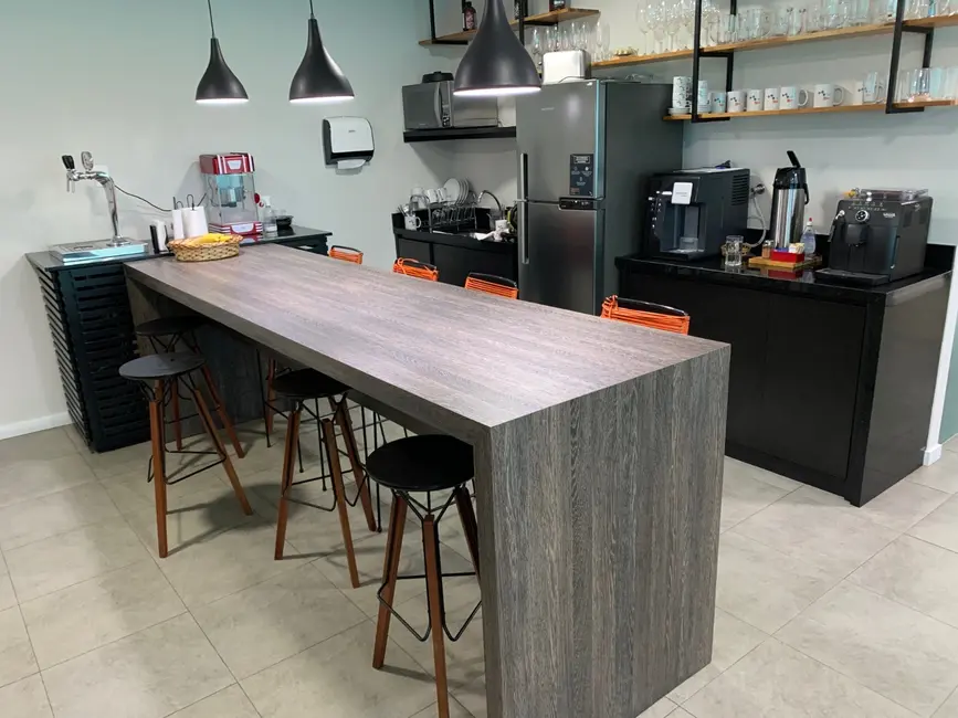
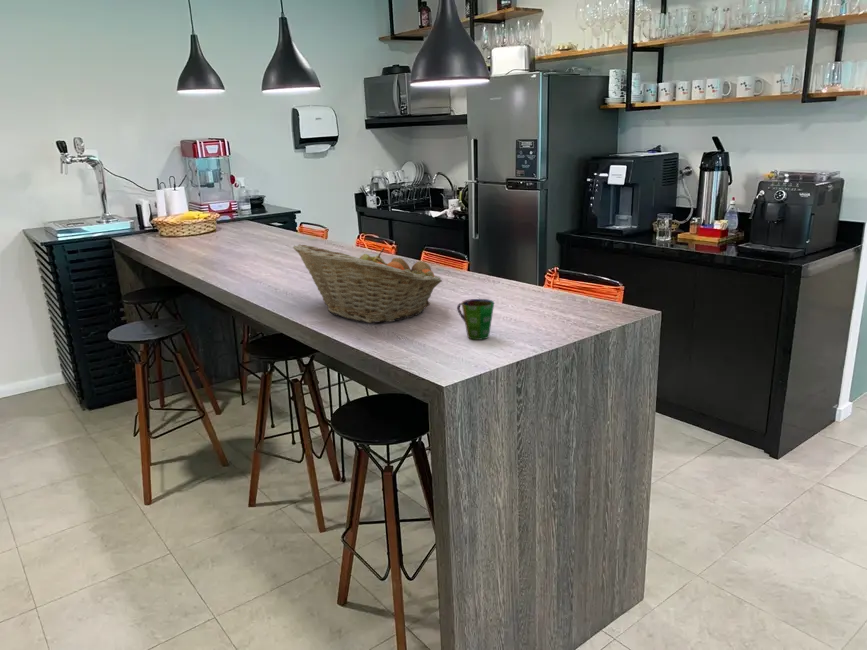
+ cup [456,298,495,341]
+ fruit basket [292,243,443,324]
